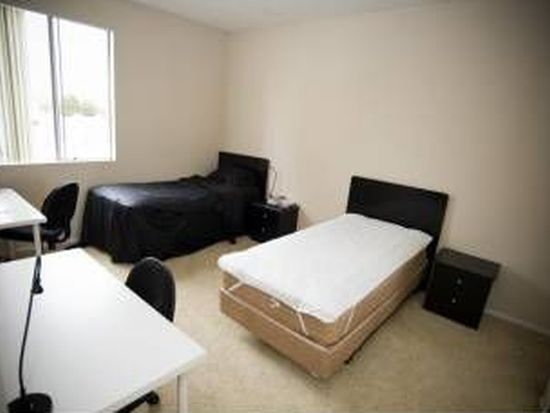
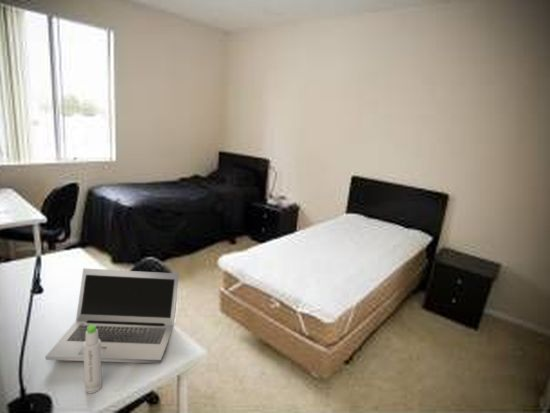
+ bottle [83,325,103,394]
+ laptop [44,267,180,364]
